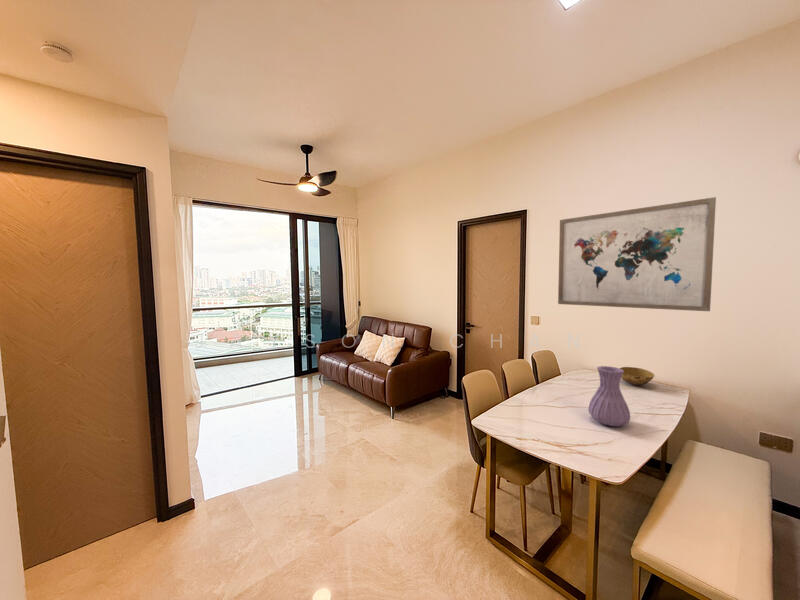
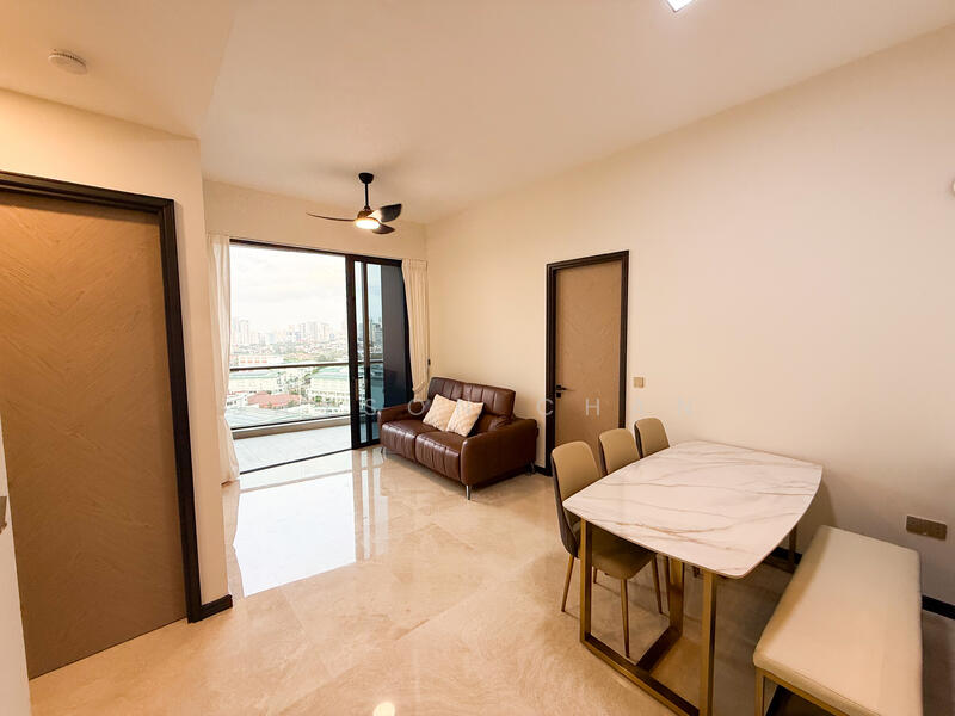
- bowl [619,366,656,386]
- vase [588,365,631,427]
- wall art [557,196,717,312]
